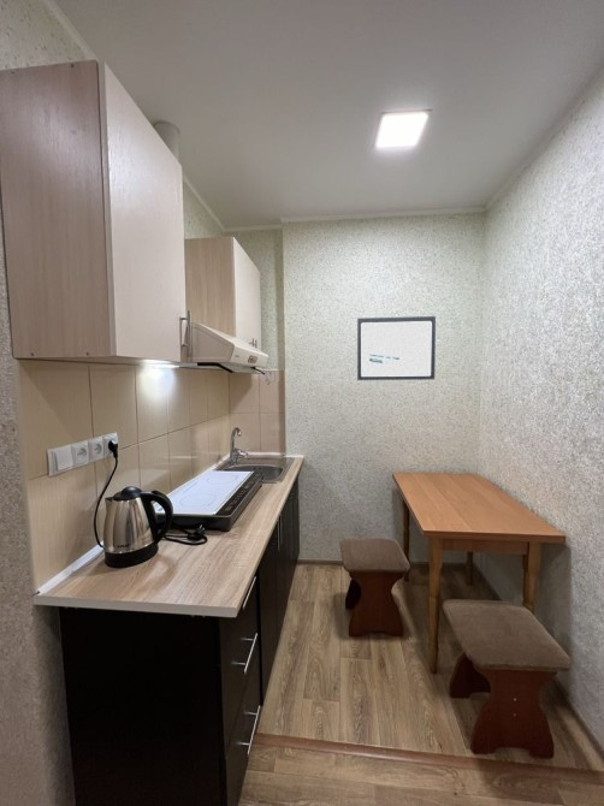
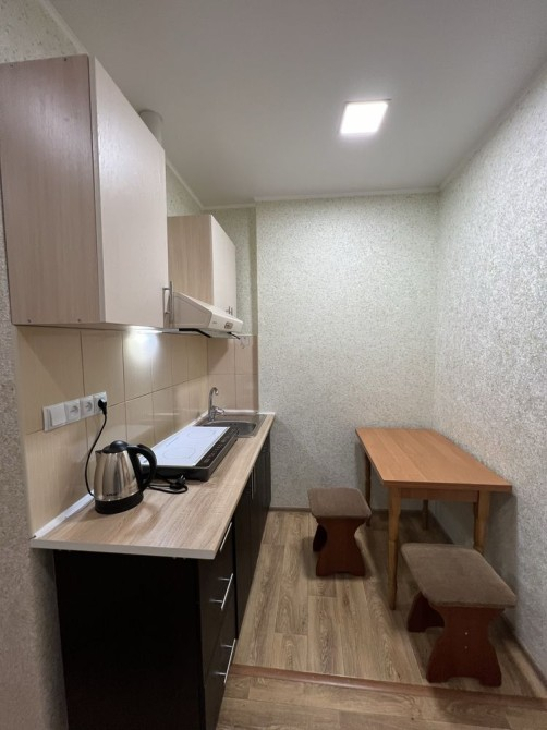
- wall art [356,315,437,381]
